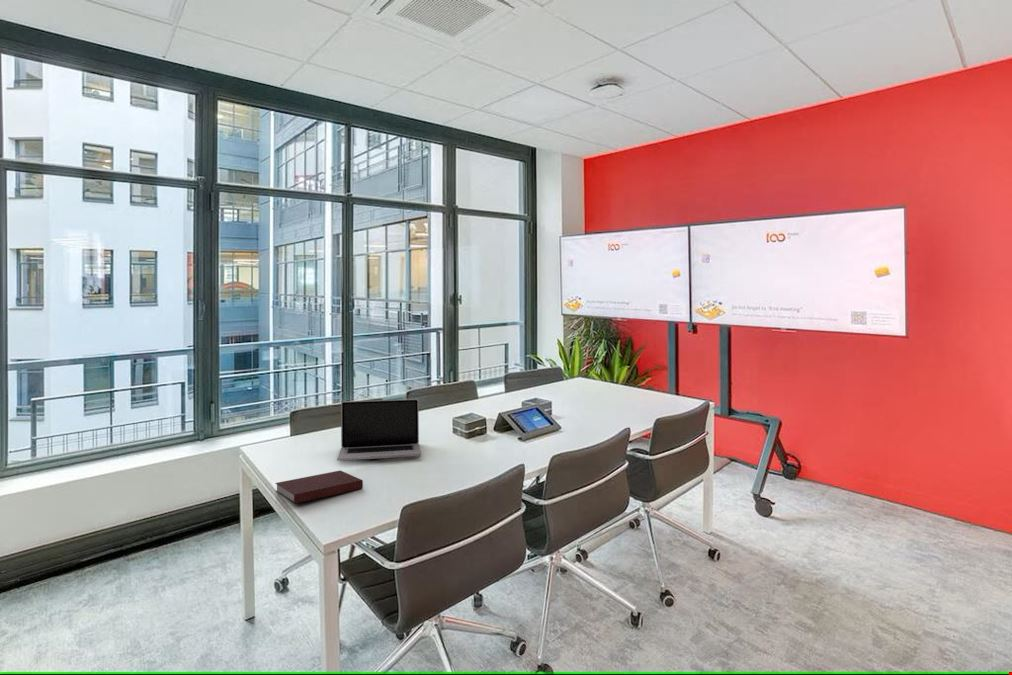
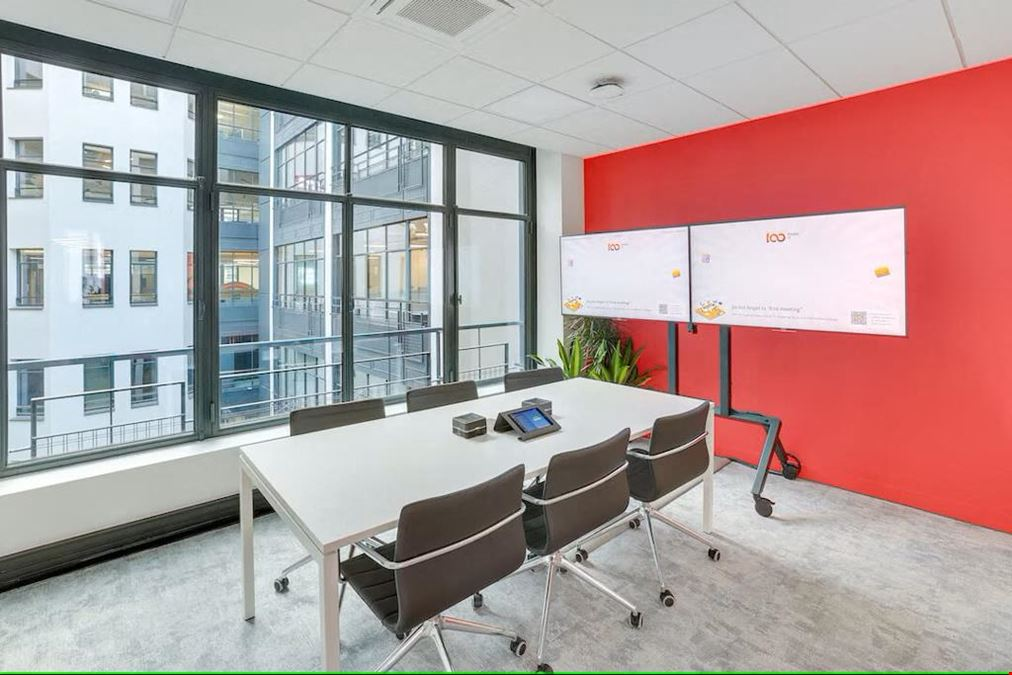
- laptop [336,398,422,462]
- notebook [275,469,364,505]
